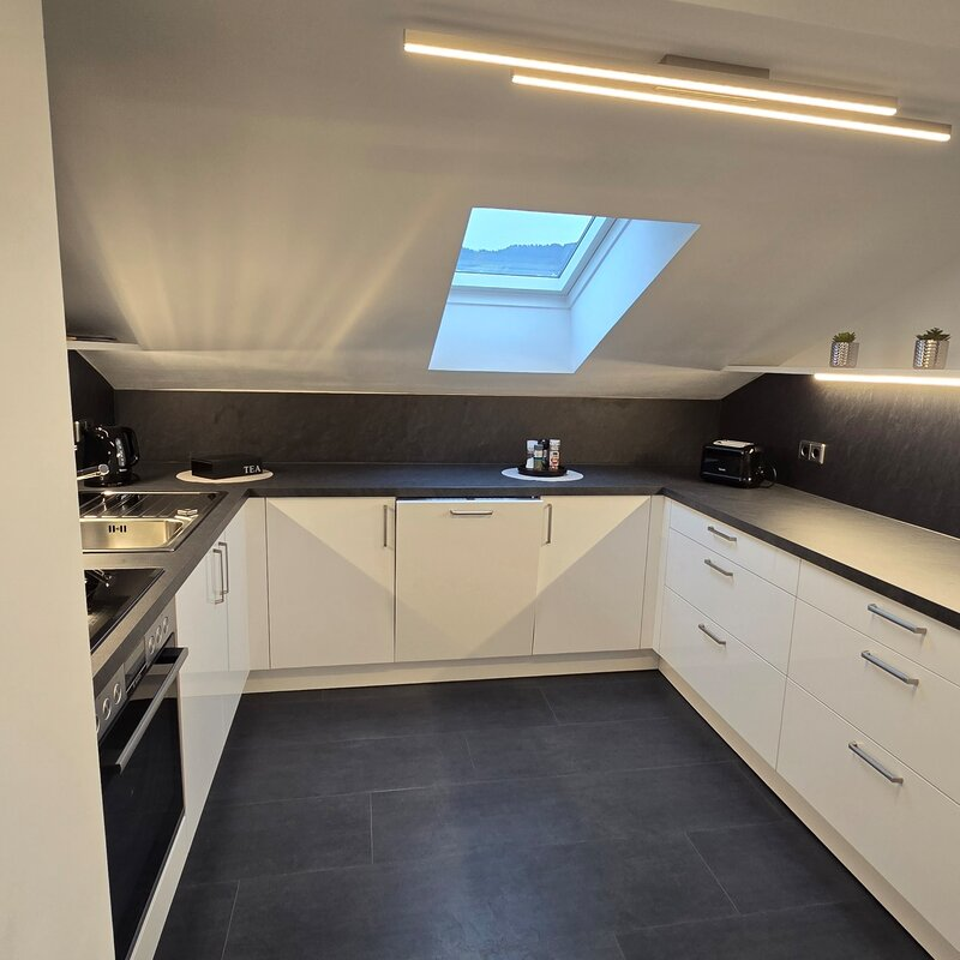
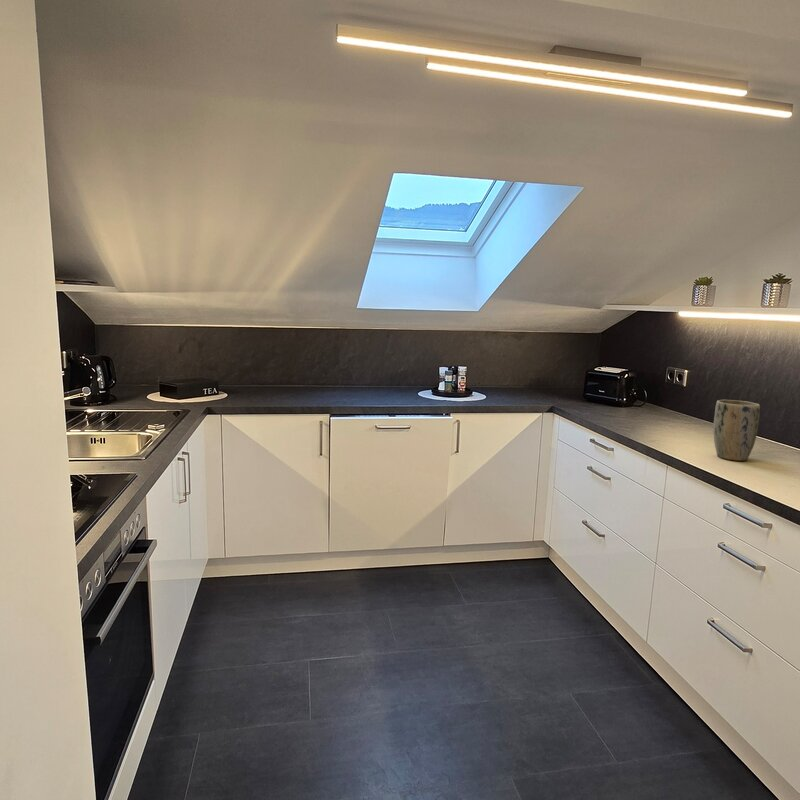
+ plant pot [713,399,761,462]
